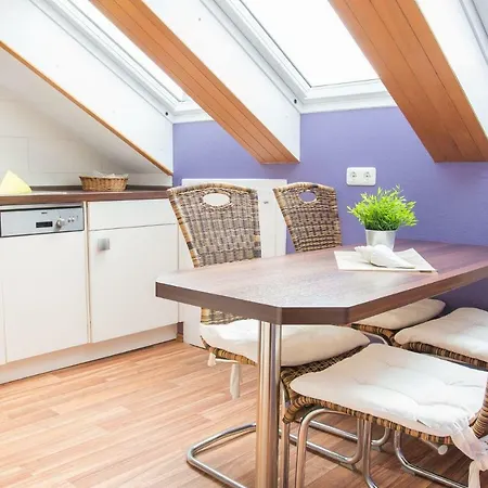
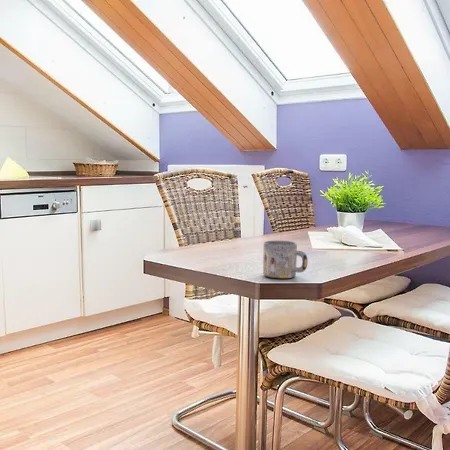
+ mug [262,240,309,279]
